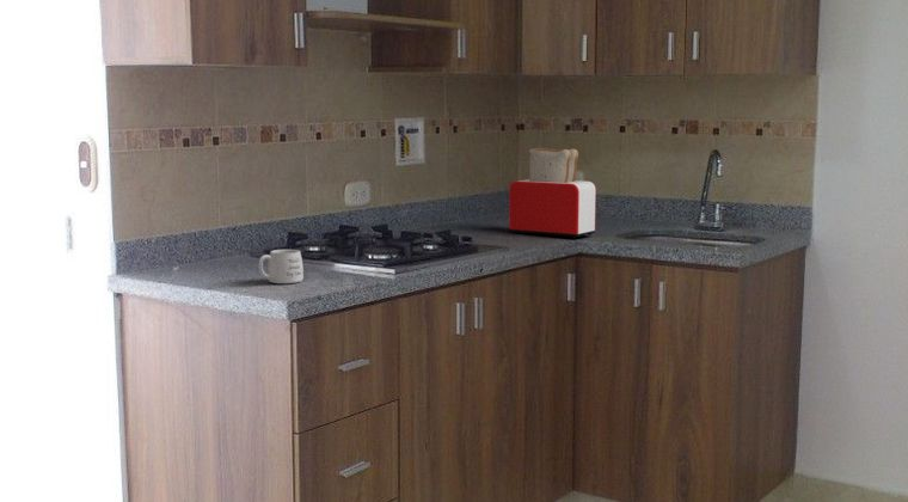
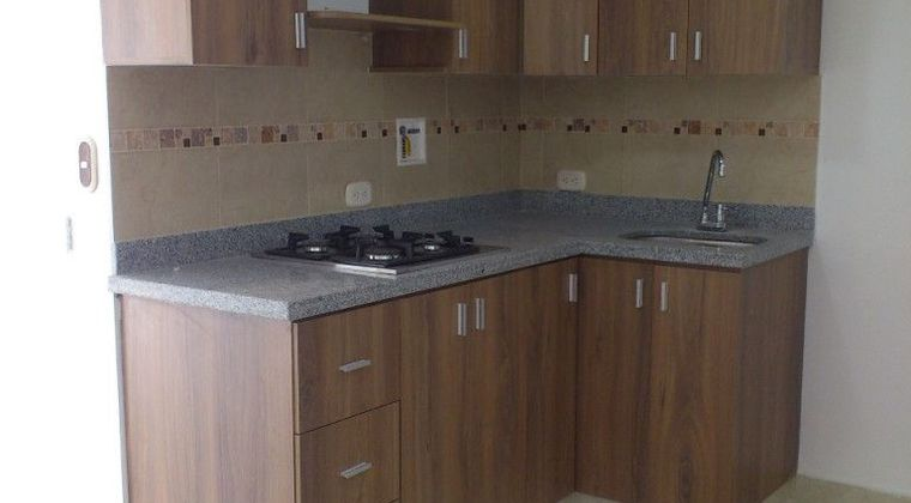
- toaster [508,147,597,239]
- mug [258,249,305,284]
